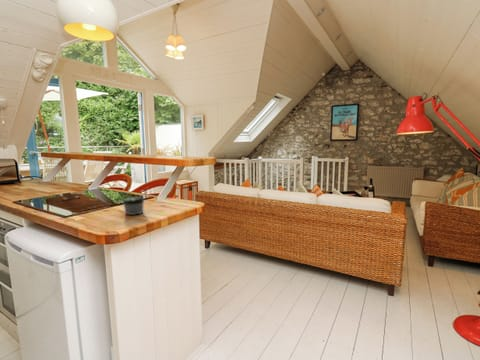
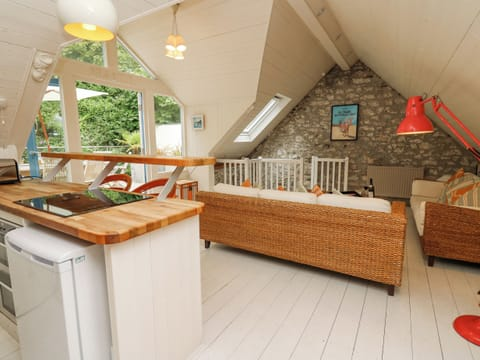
- jar [122,195,145,216]
